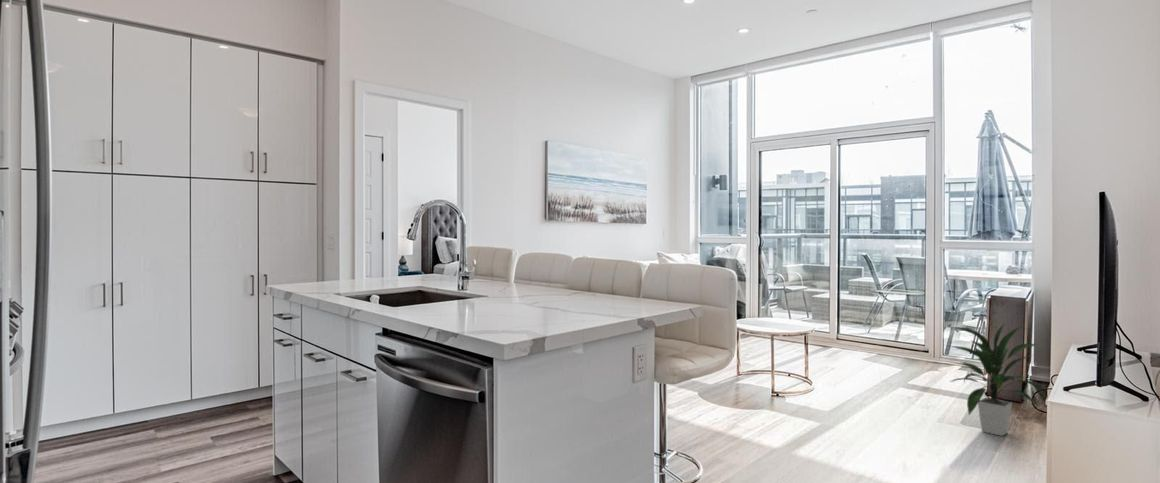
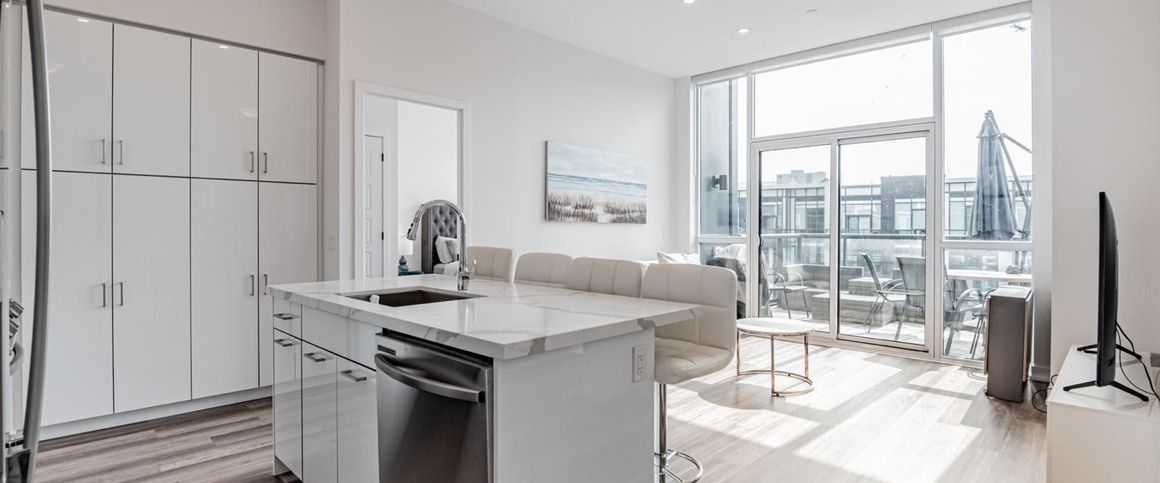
- indoor plant [947,319,1047,437]
